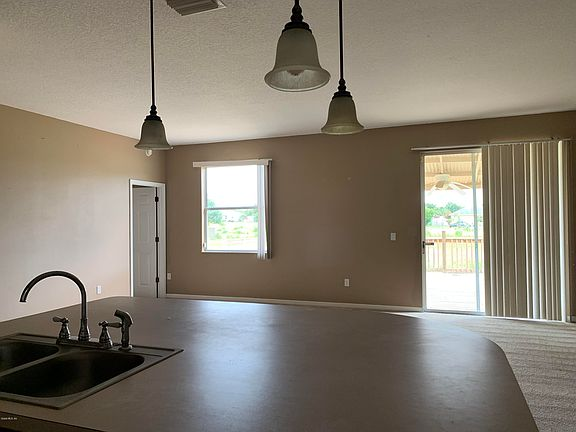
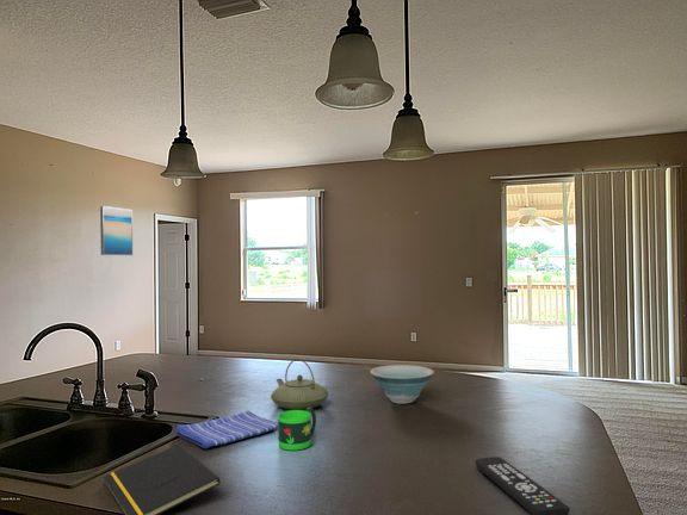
+ wall art [99,205,134,256]
+ teapot [270,358,330,411]
+ remote control [474,455,570,515]
+ notepad [101,443,221,515]
+ dish towel [174,409,278,449]
+ mug [277,408,317,452]
+ bowl [370,364,435,405]
